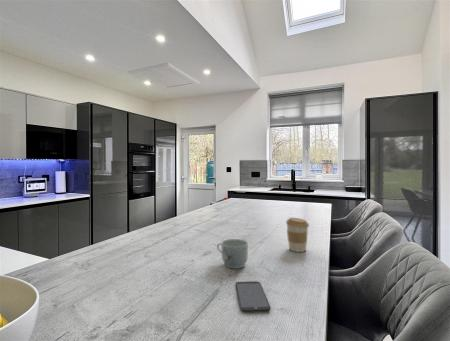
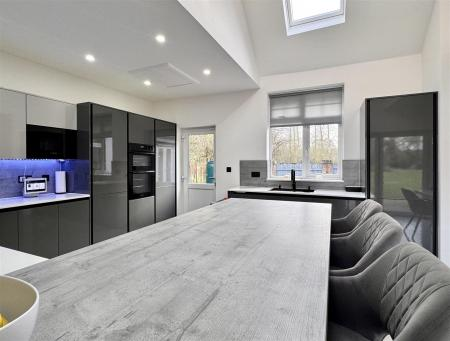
- coffee cup [285,217,310,253]
- smartphone [235,280,271,313]
- mug [216,238,249,269]
